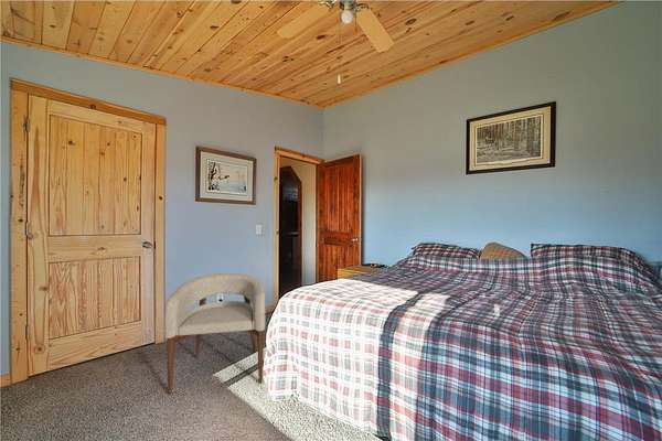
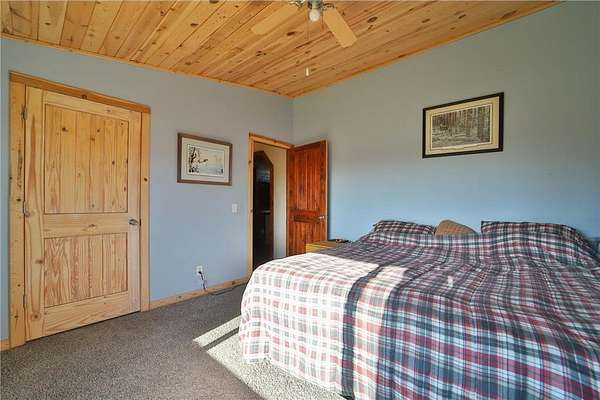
- armchair [163,272,266,396]
